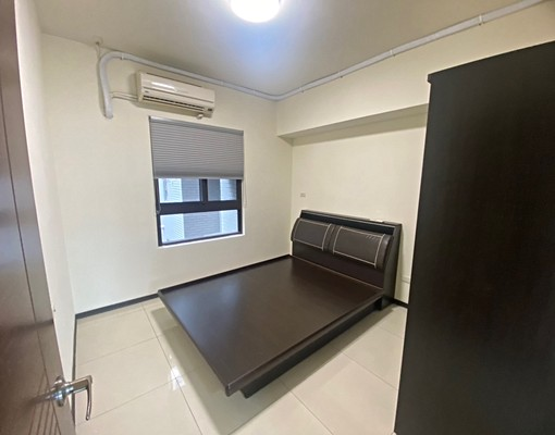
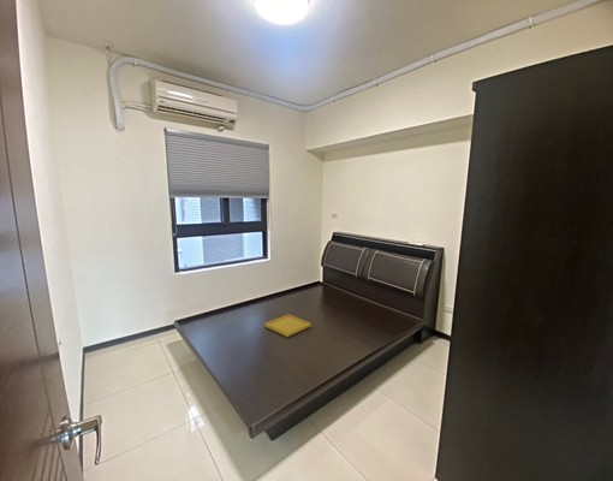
+ serving tray [263,314,313,338]
